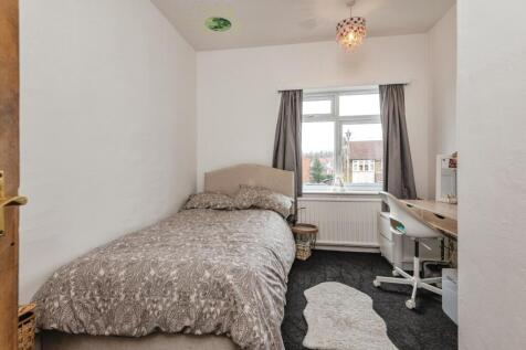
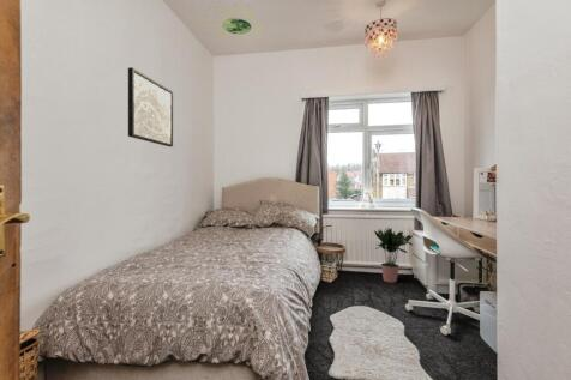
+ potted plant [373,227,414,284]
+ wall art [127,66,174,147]
